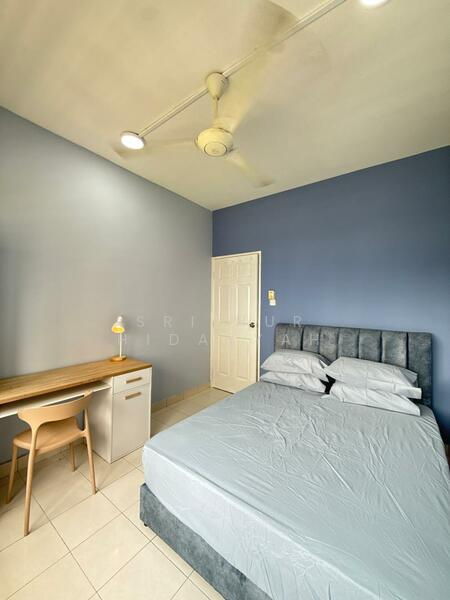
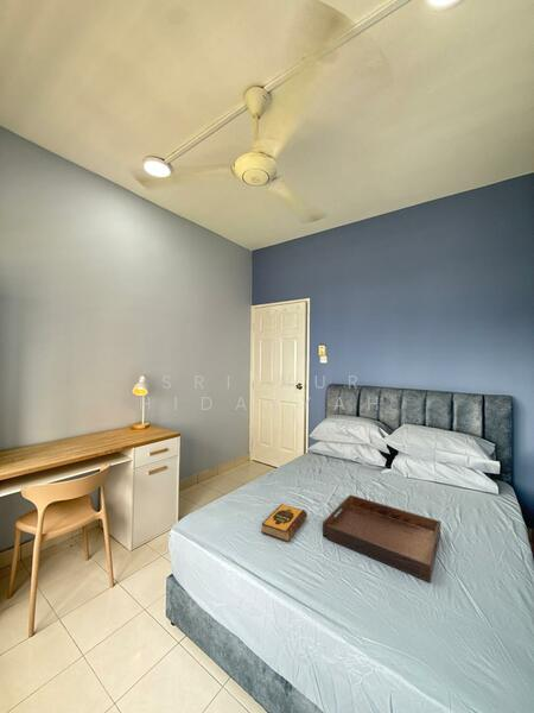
+ hardback book [261,503,309,543]
+ serving tray [322,493,441,583]
